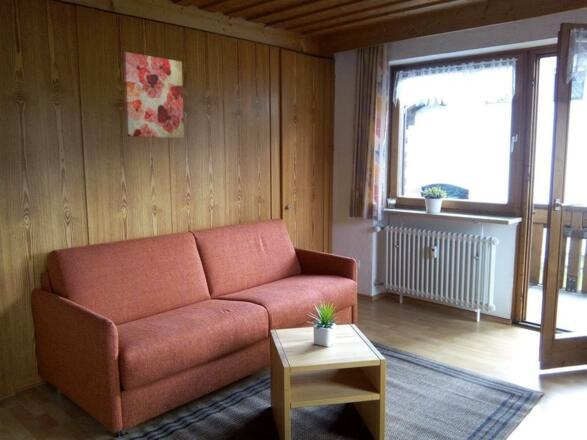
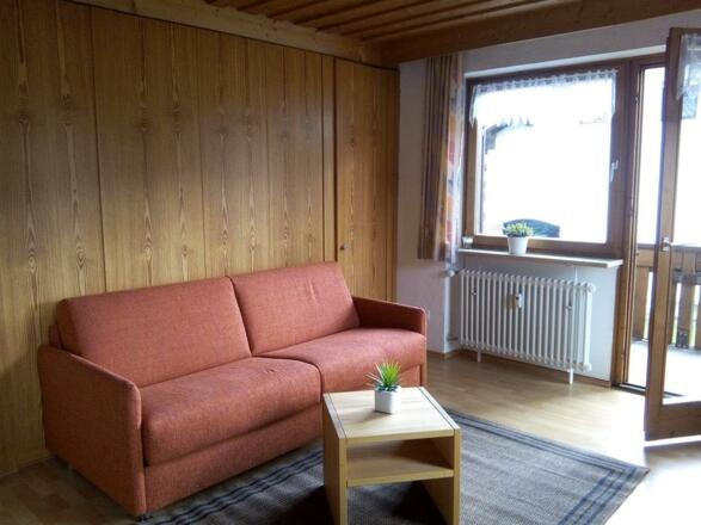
- wall art [122,51,185,140]
